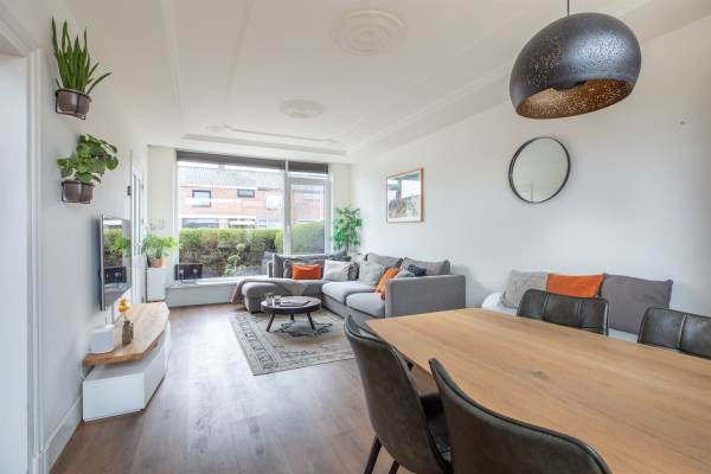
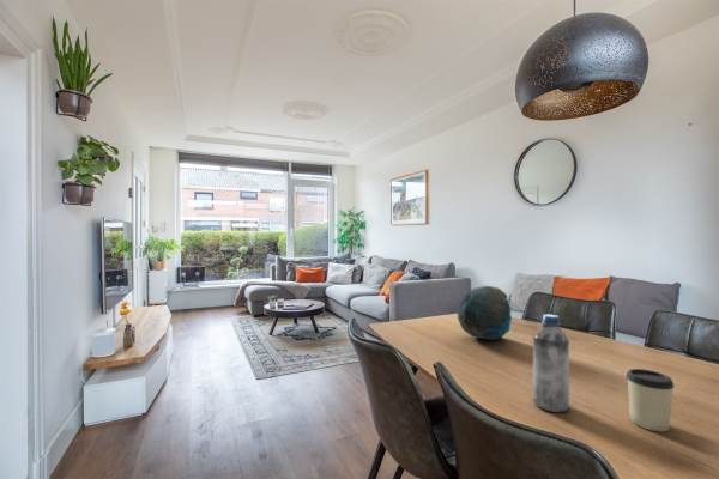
+ decorative bowl [457,285,513,341]
+ cup [624,368,676,433]
+ water bottle [532,314,570,414]
